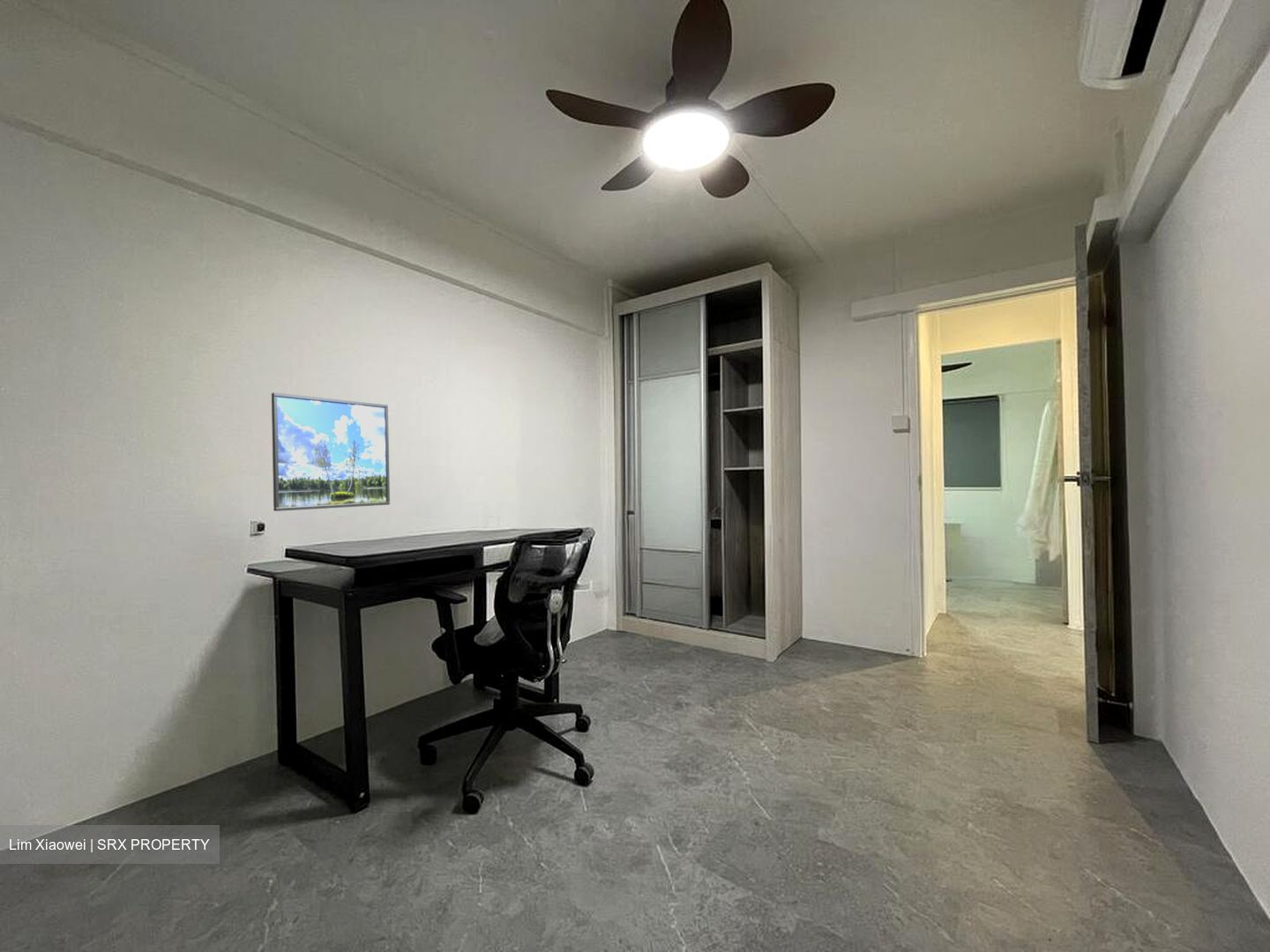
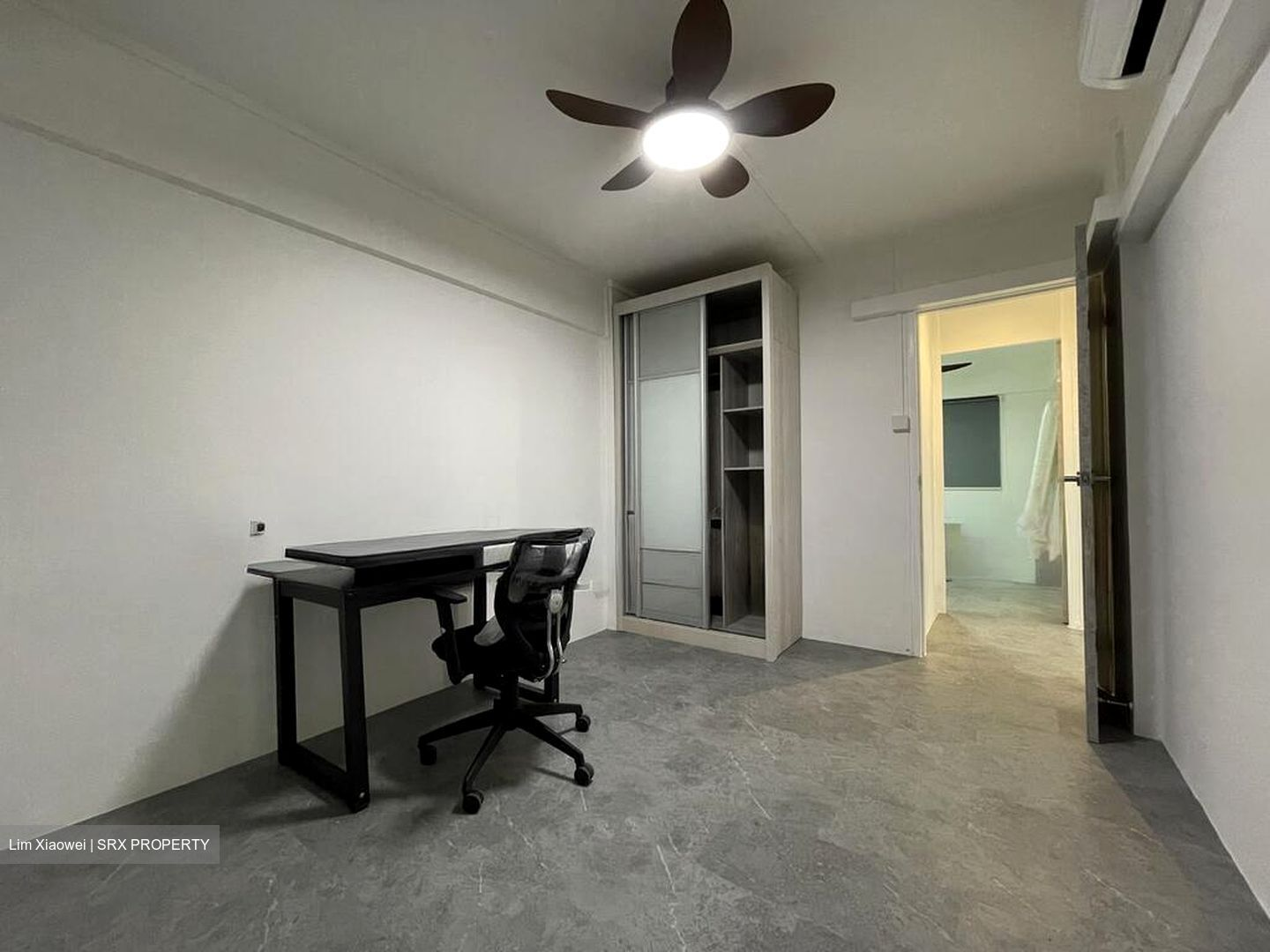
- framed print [271,391,391,512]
